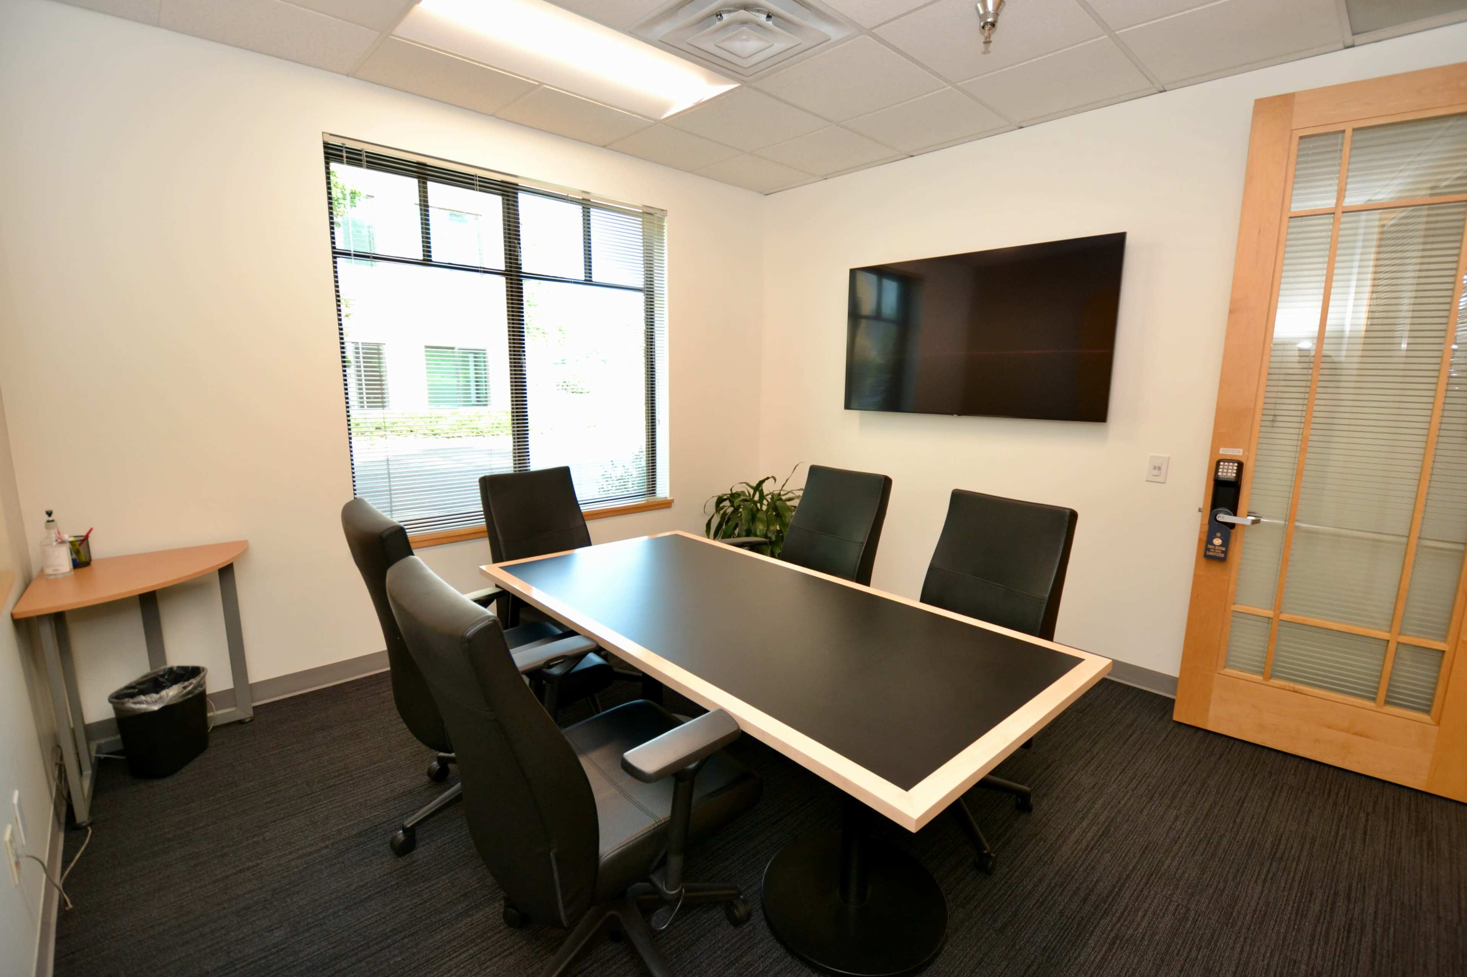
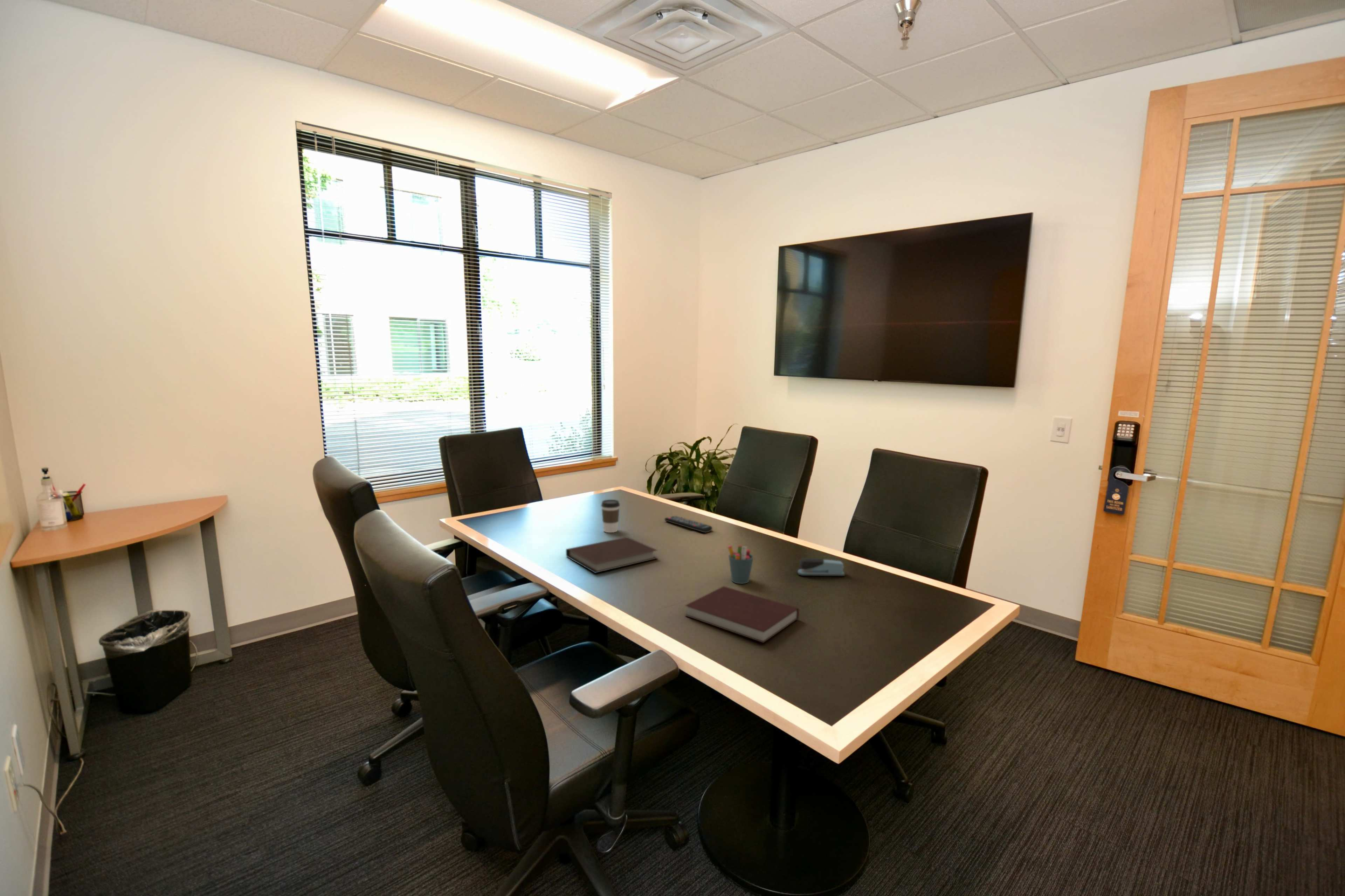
+ notebook [566,537,658,574]
+ pen holder [727,545,754,584]
+ remote control [664,515,713,533]
+ coffee cup [601,499,620,533]
+ notebook [685,586,799,644]
+ stapler [797,558,846,577]
